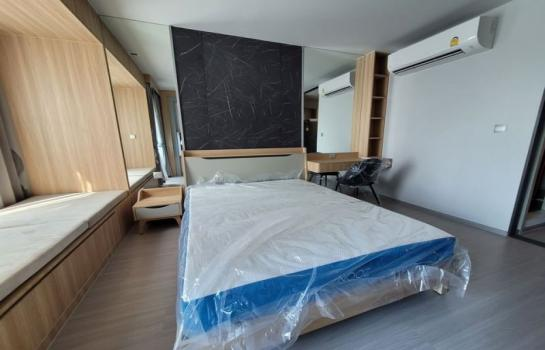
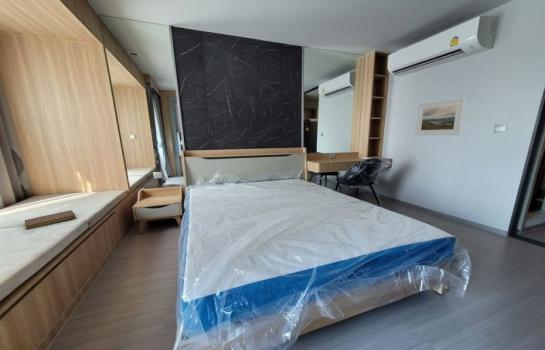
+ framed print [414,96,467,136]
+ notebook [24,209,77,230]
